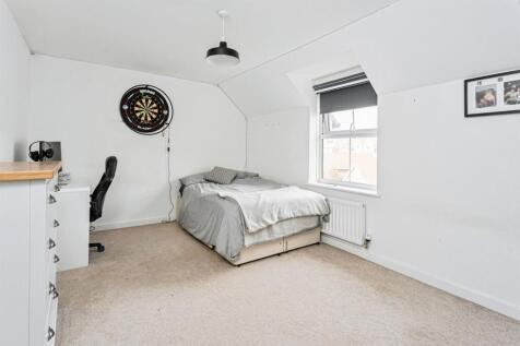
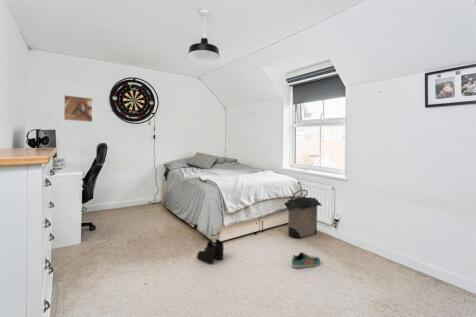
+ boots [196,238,225,264]
+ laundry hamper [283,189,322,239]
+ sneaker [291,251,321,269]
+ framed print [63,94,93,123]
